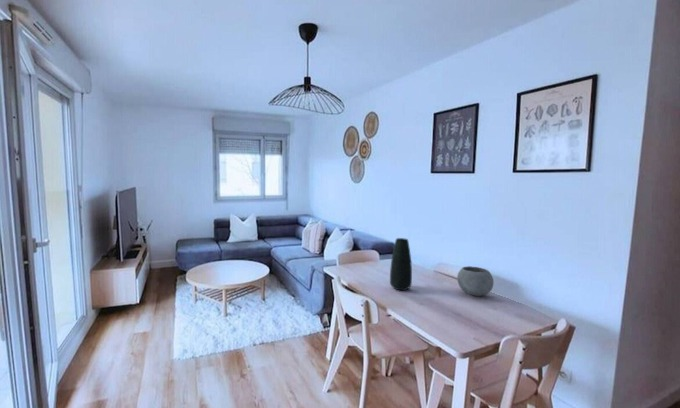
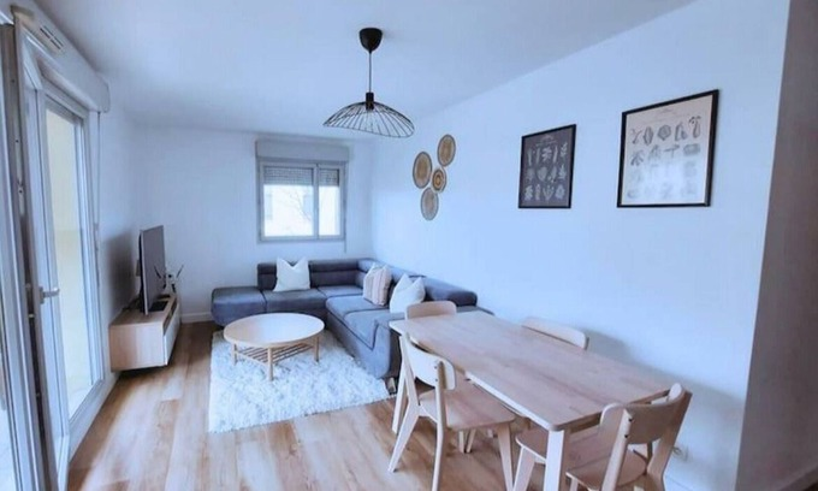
- vase [389,237,413,291]
- bowl [456,265,495,297]
